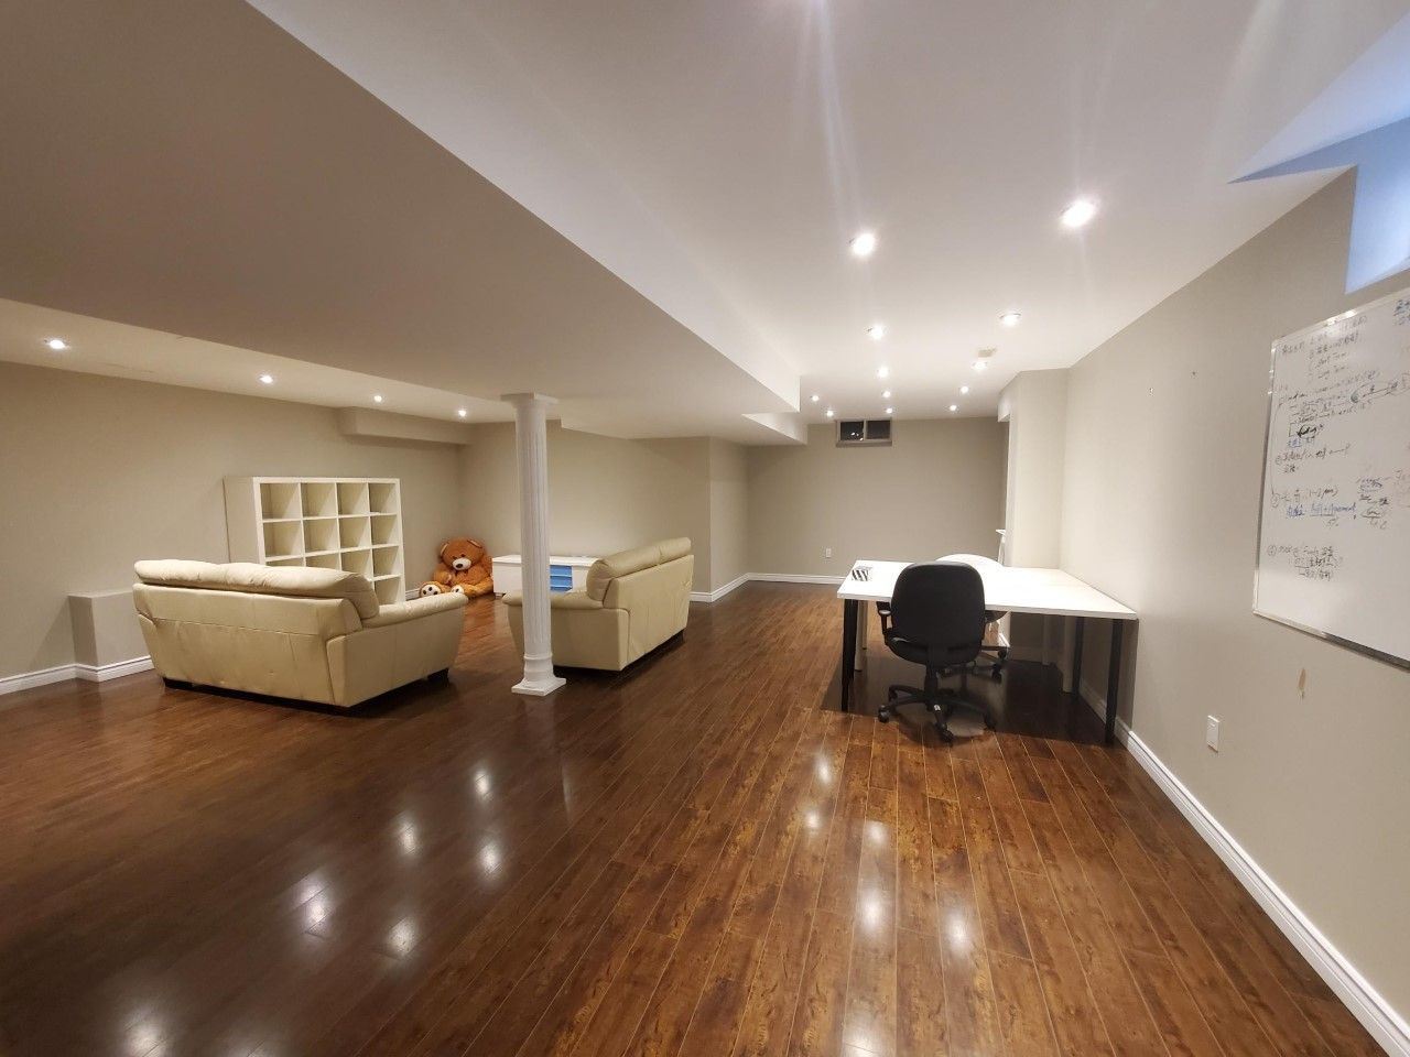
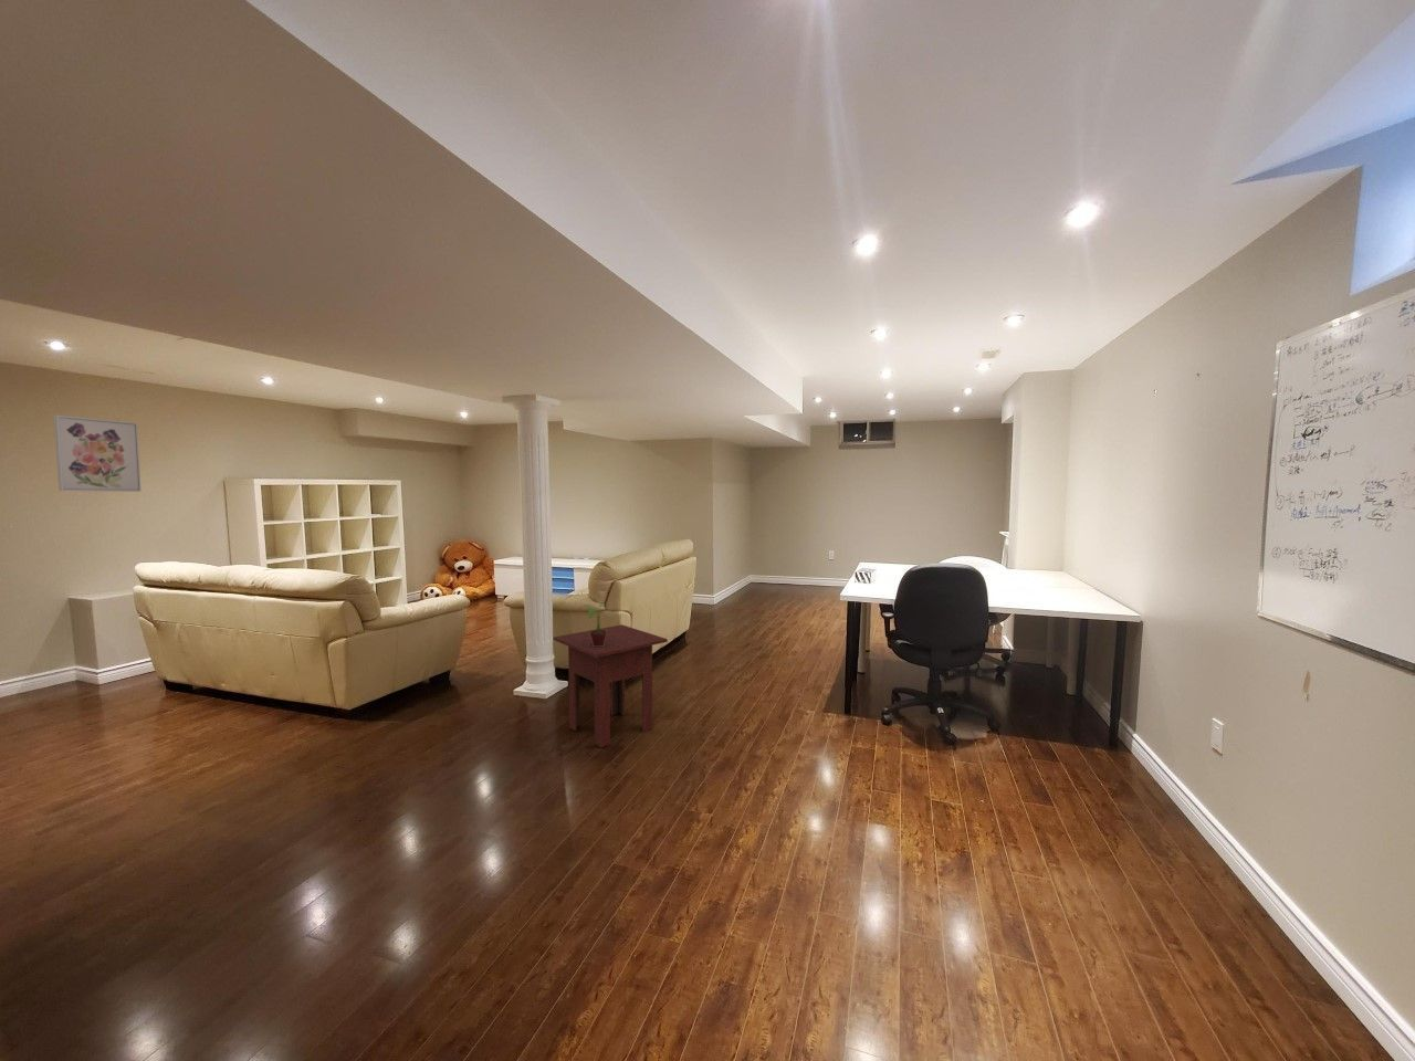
+ wall art [53,415,143,493]
+ potted plant [577,602,619,646]
+ side table [553,623,669,748]
